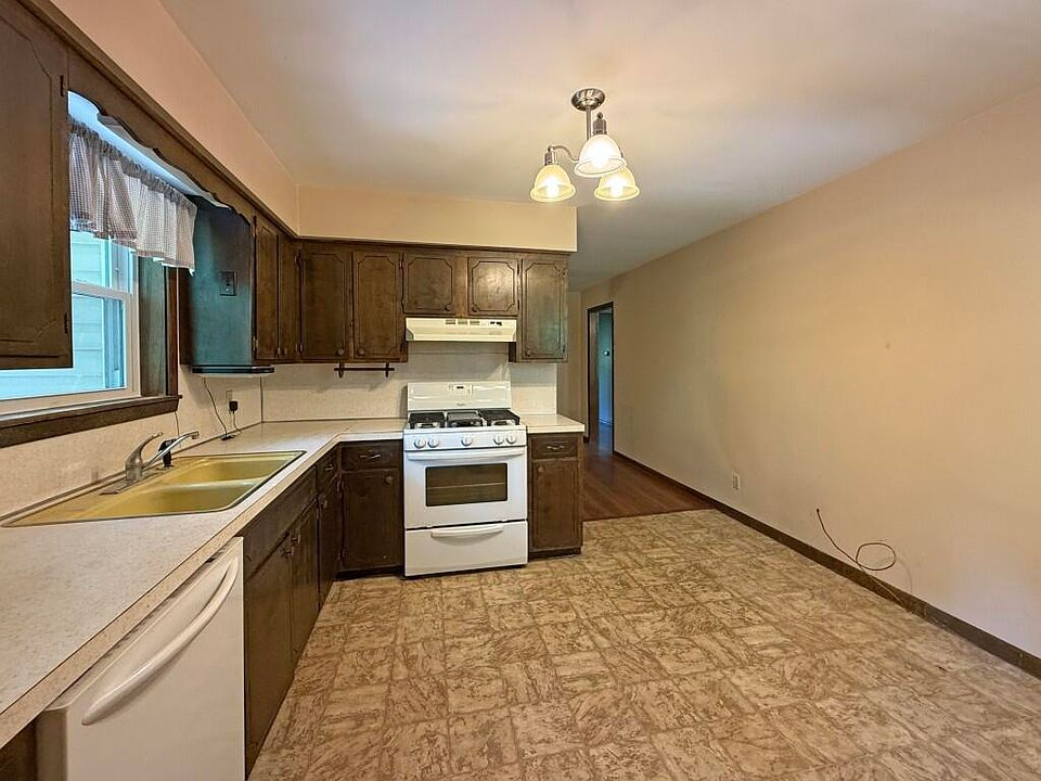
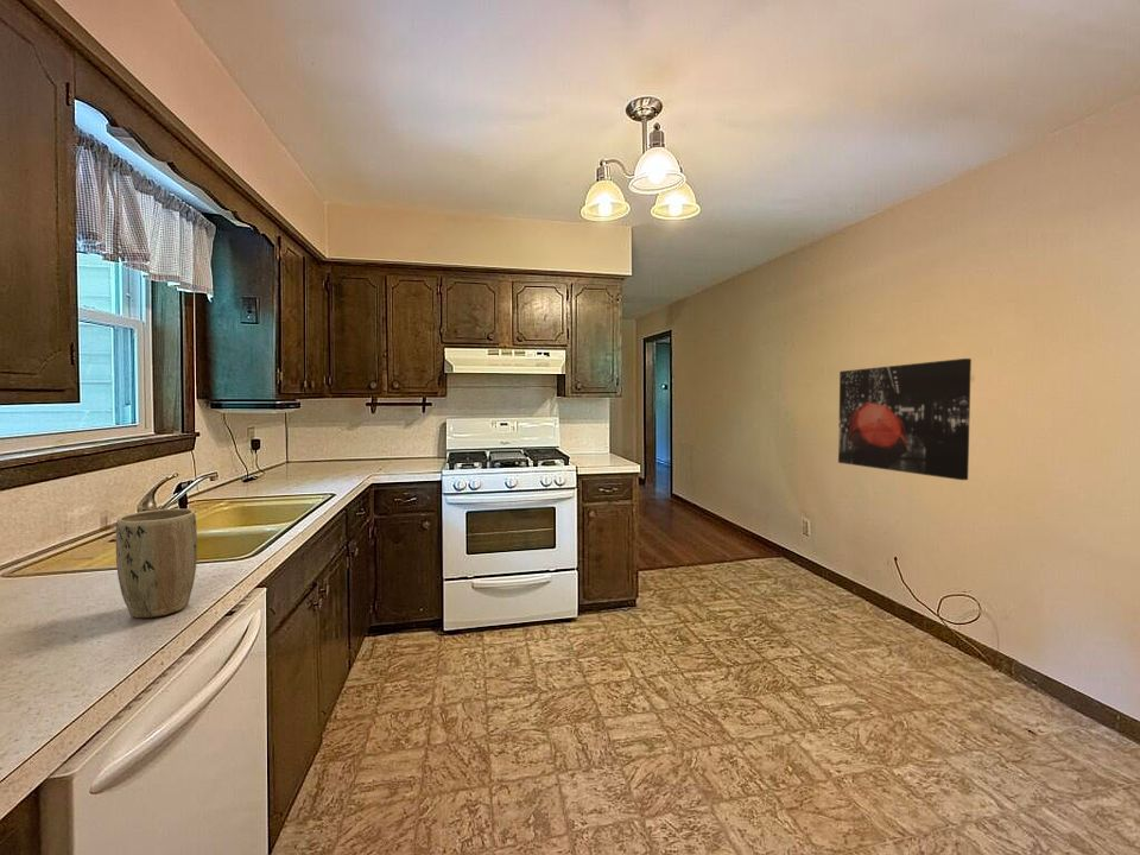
+ plant pot [115,508,198,619]
+ wall art [837,357,973,481]
